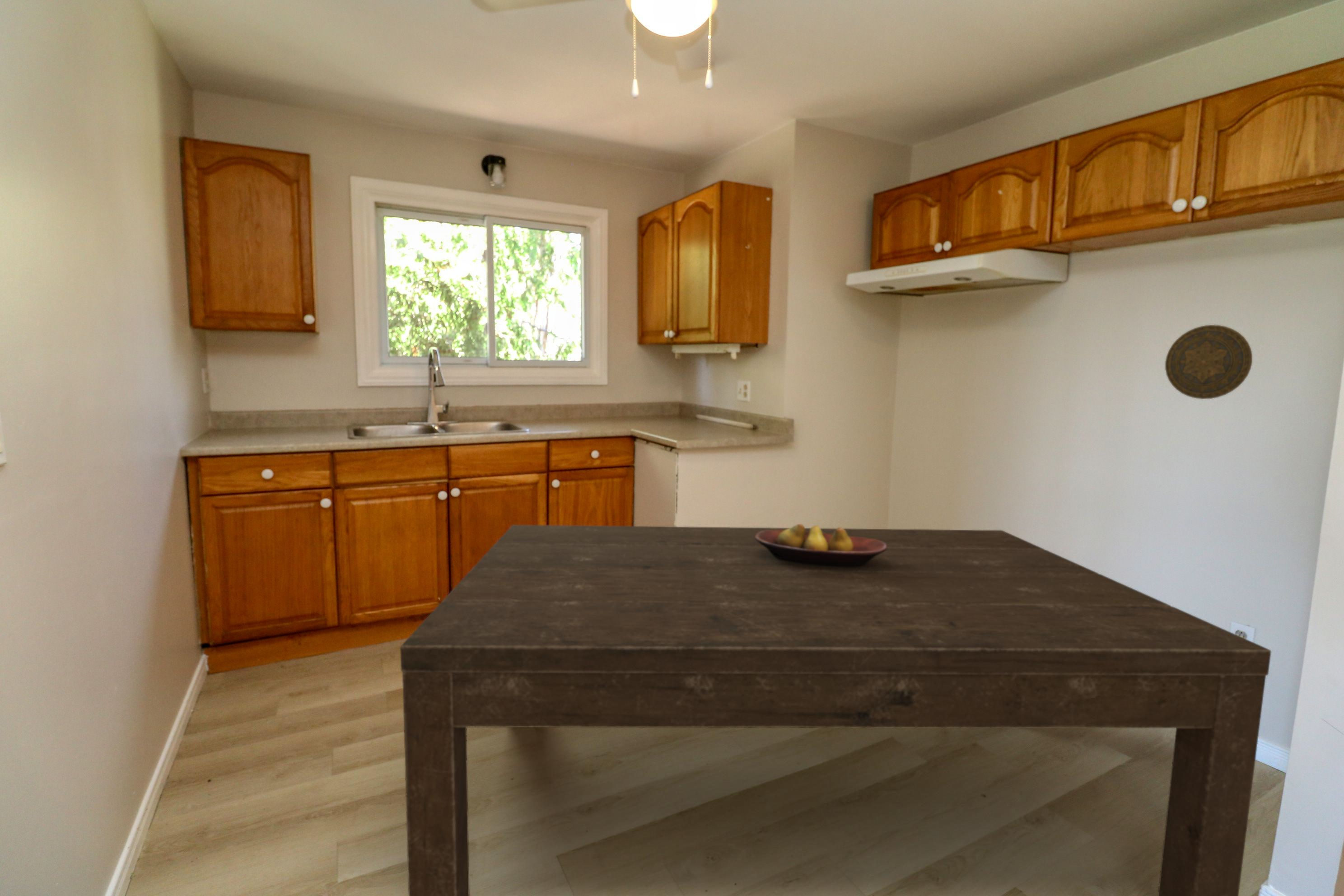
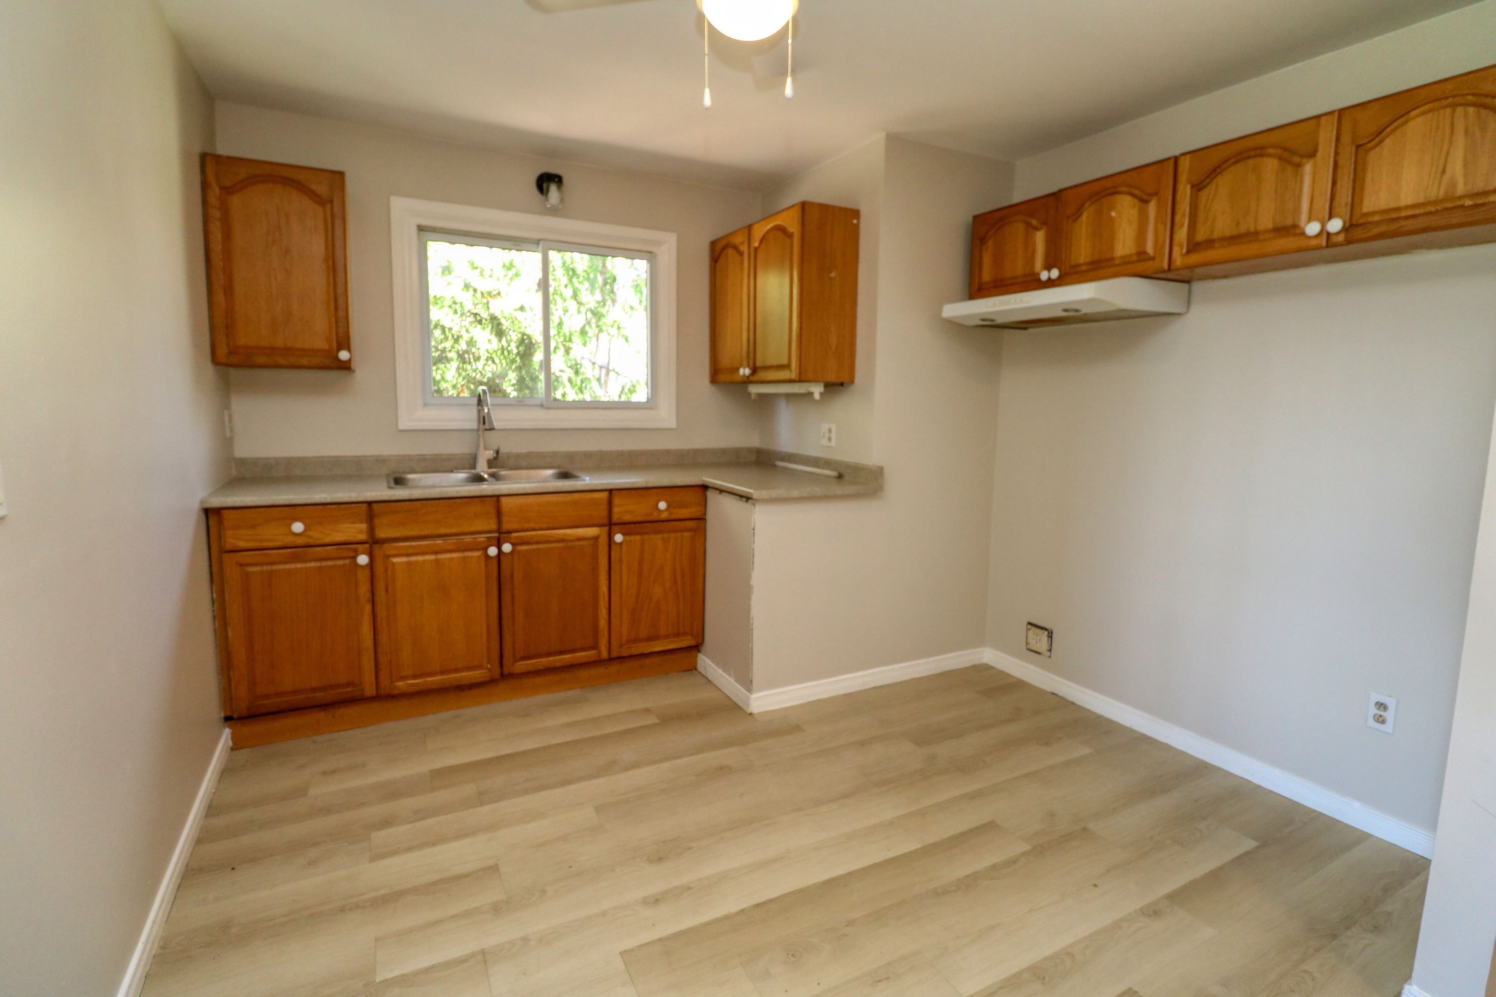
- decorative plate [1165,324,1253,400]
- dining table [400,524,1272,896]
- fruit bowl [755,523,887,567]
